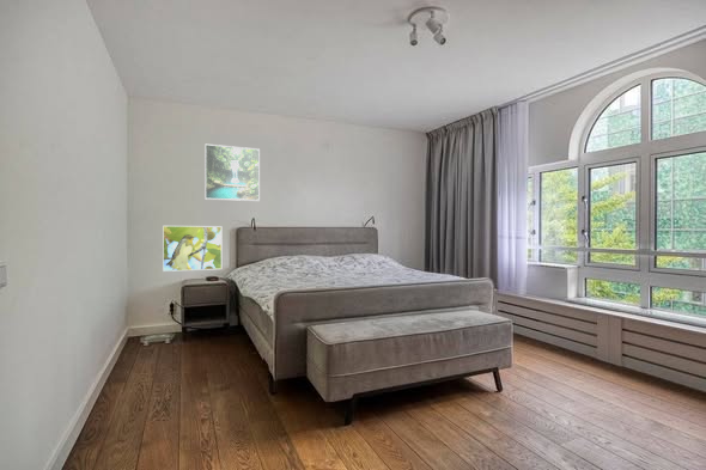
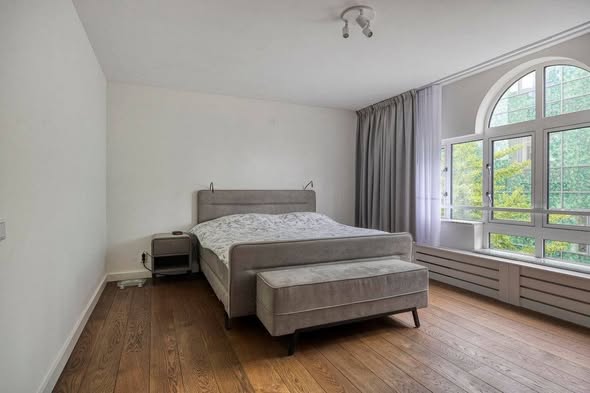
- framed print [203,144,261,202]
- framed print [162,225,223,273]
